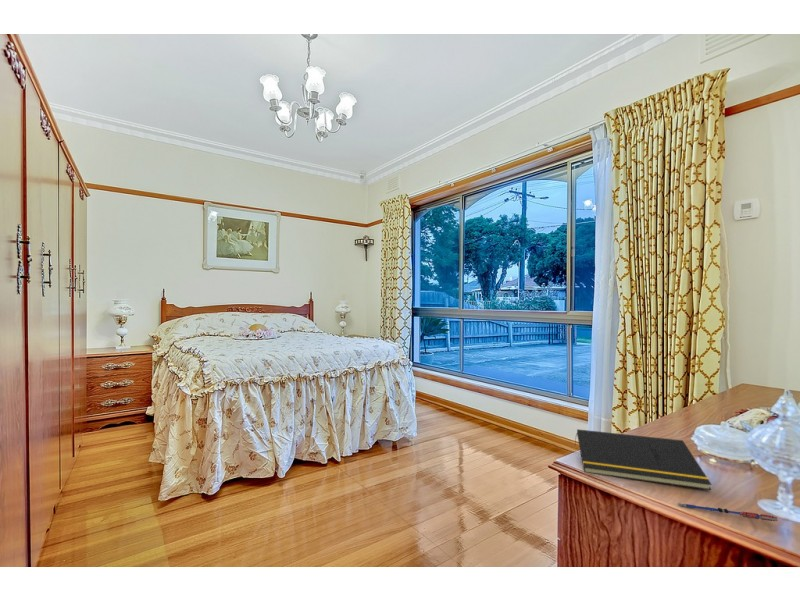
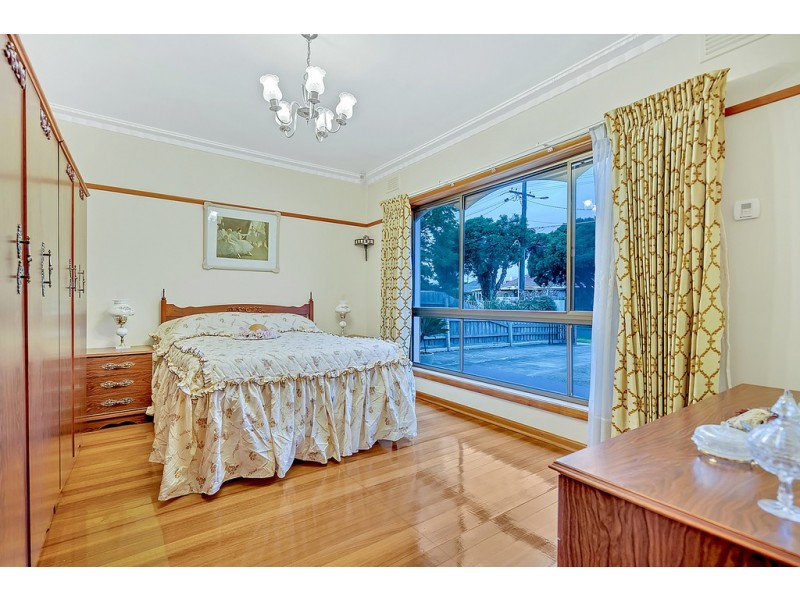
- pen [677,502,779,522]
- notepad [574,428,712,491]
